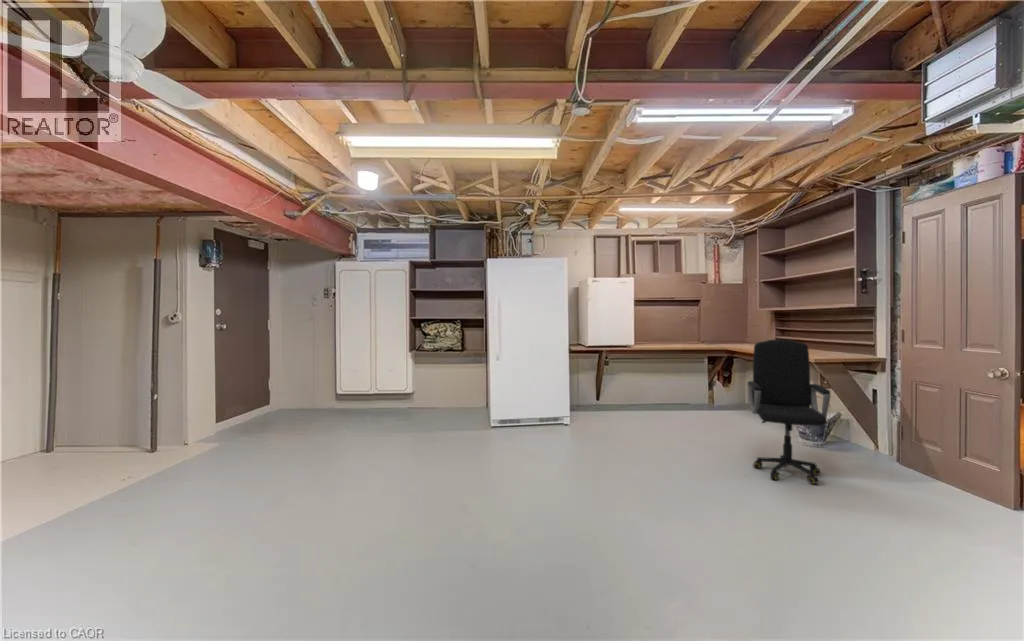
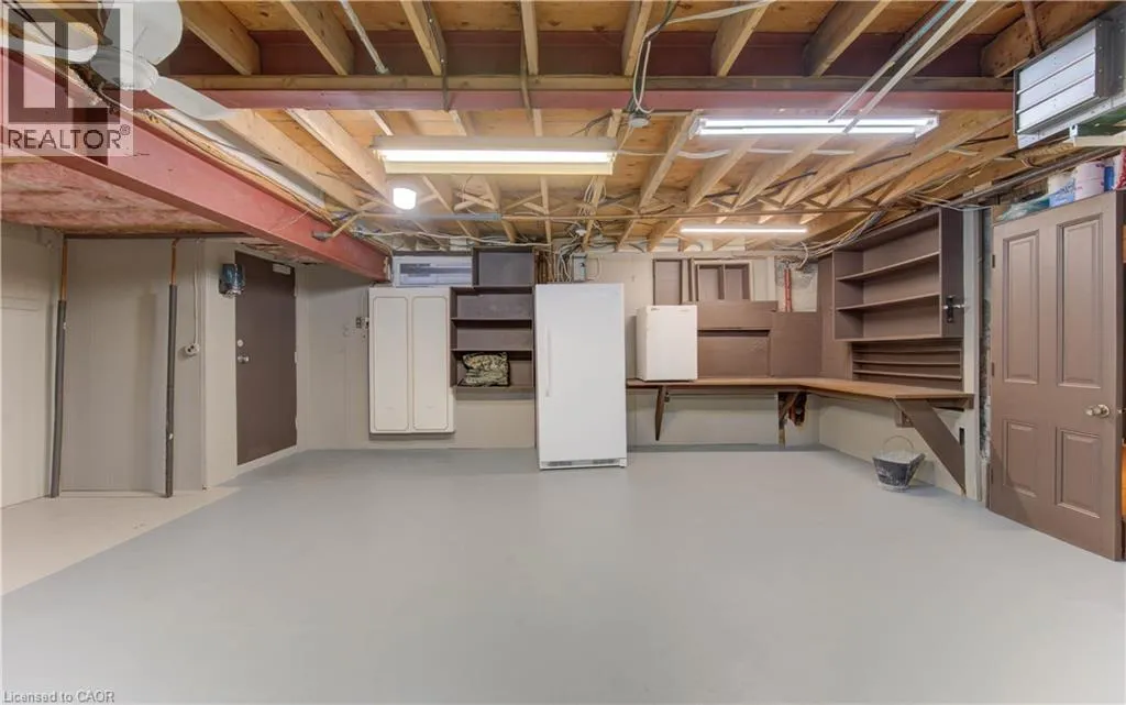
- office chair [747,339,832,485]
